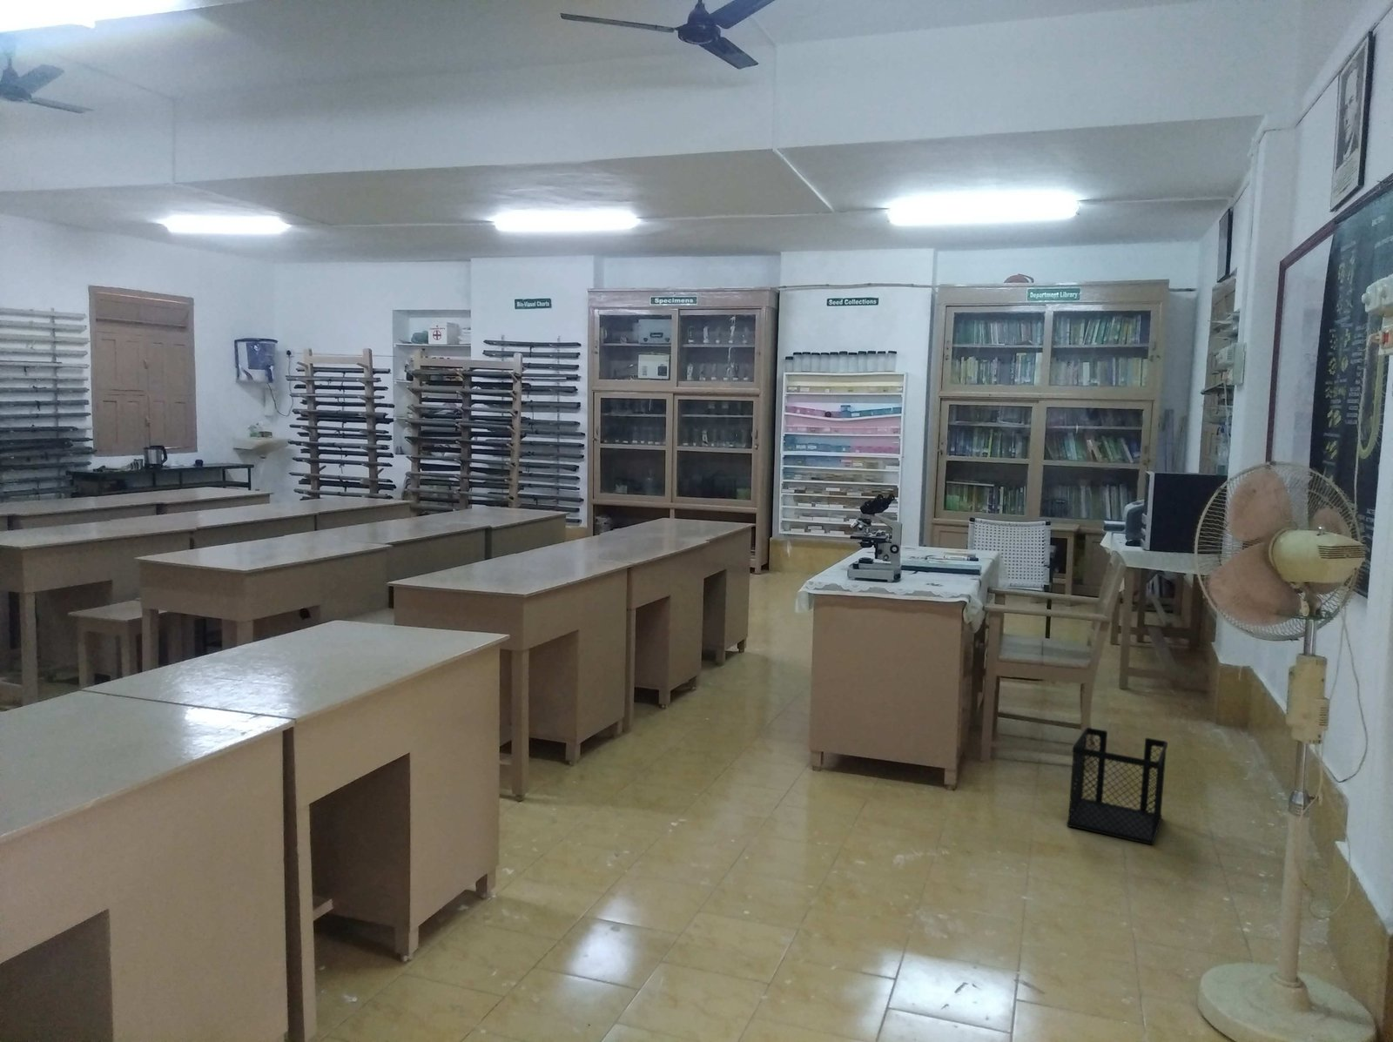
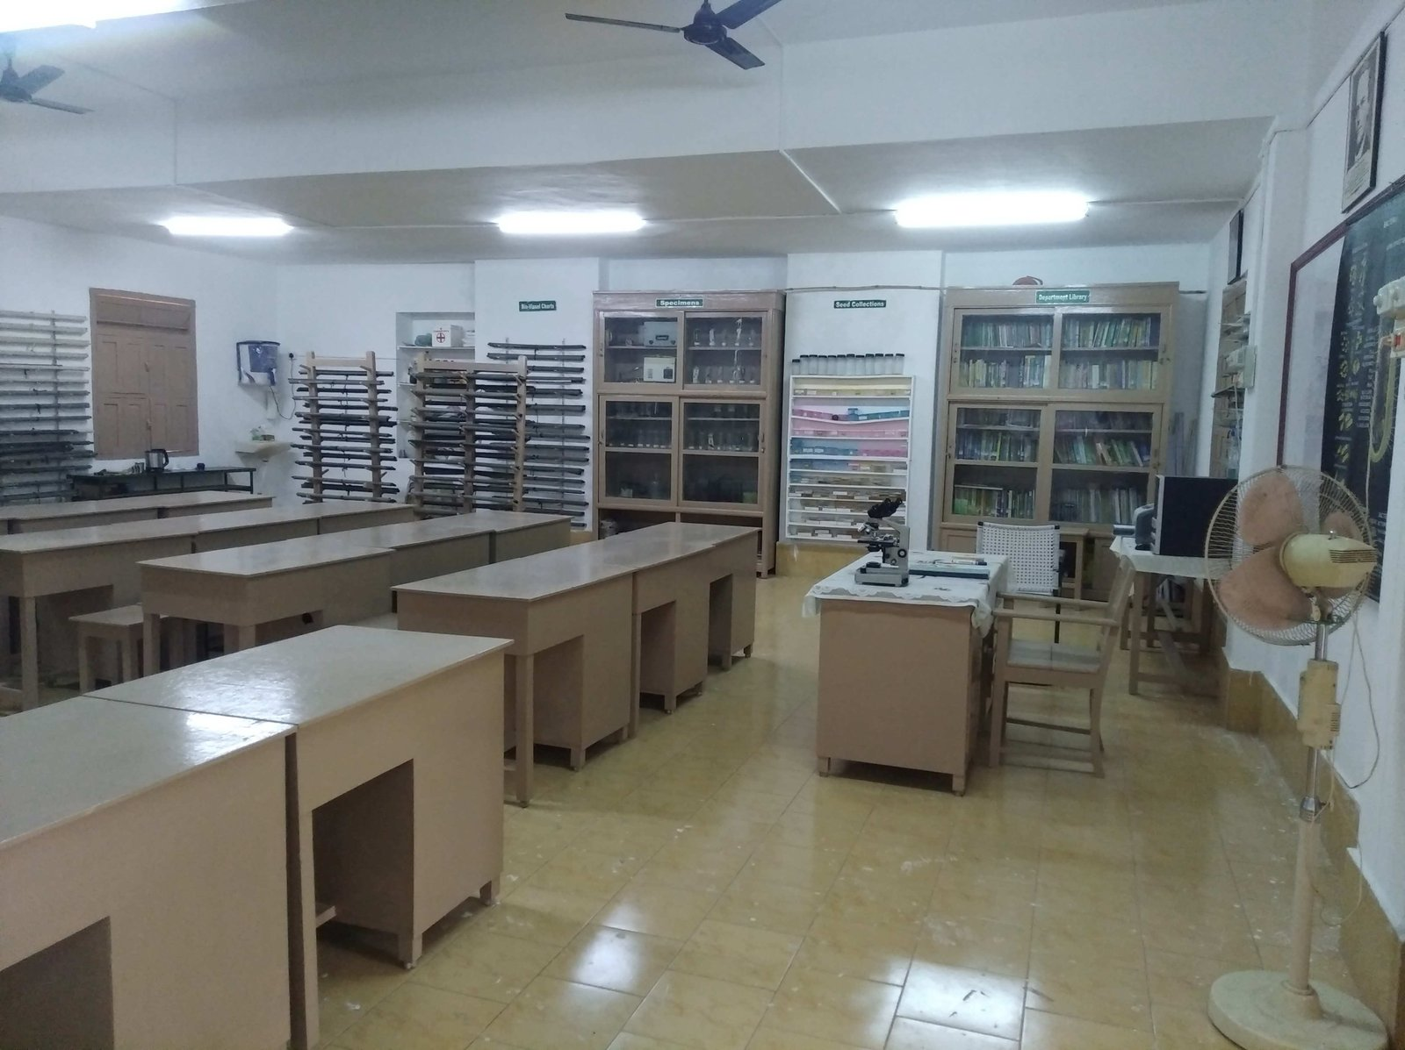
- wastebasket [1066,727,1169,846]
